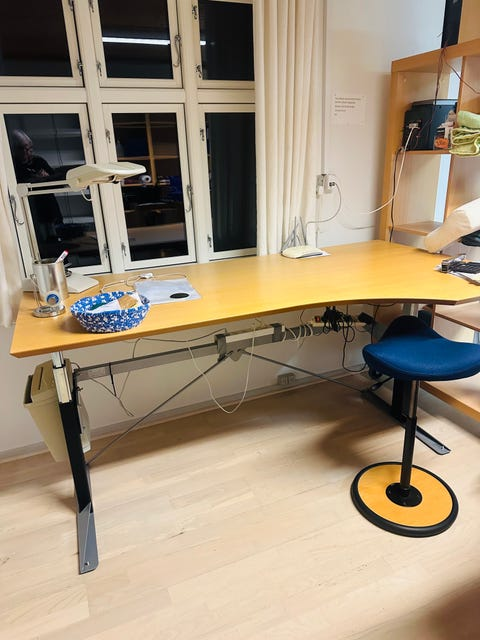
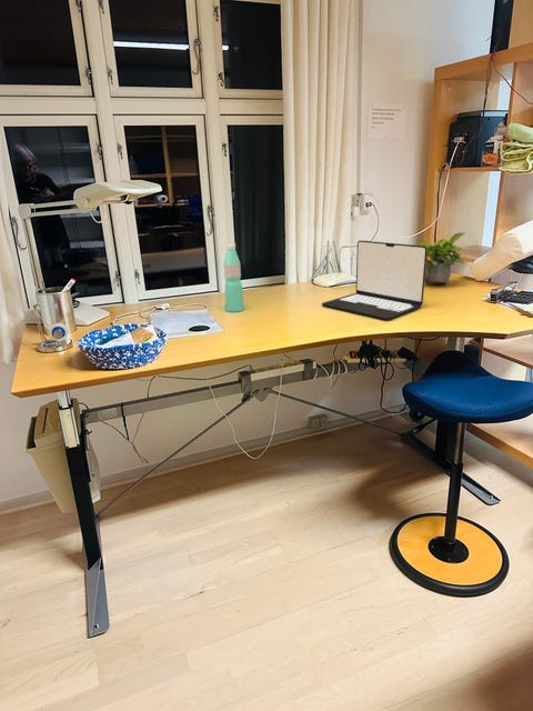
+ potted plant [415,231,466,286]
+ water bottle [223,243,245,313]
+ laptop [321,239,428,321]
